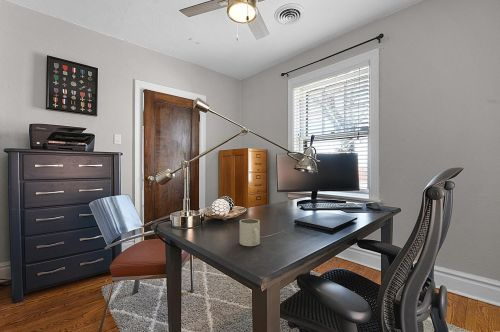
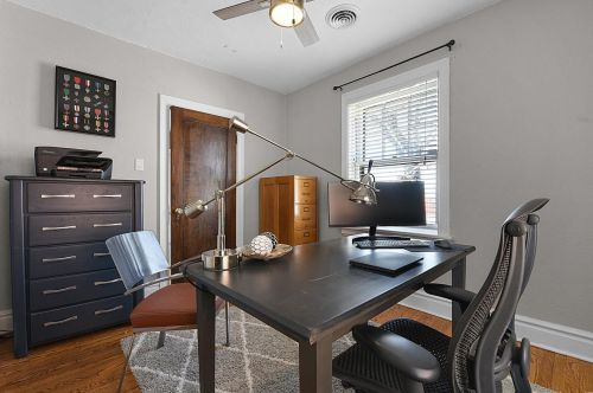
- mug [239,218,261,247]
